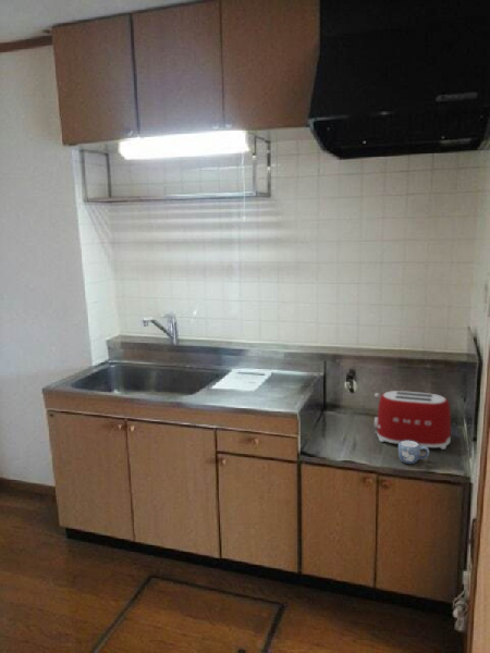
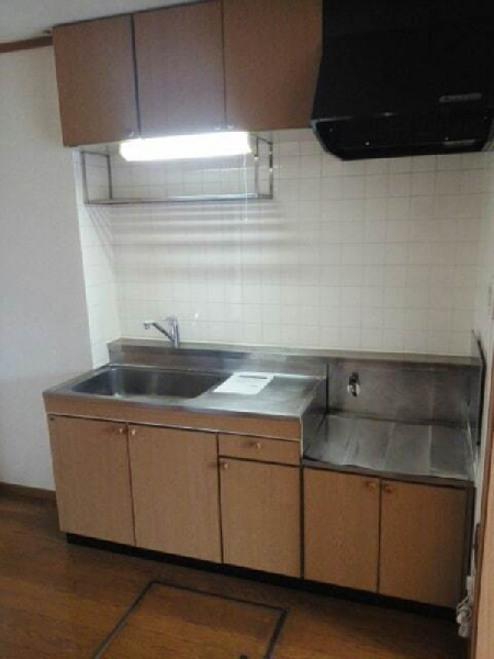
- toaster [373,390,452,451]
- mug [397,440,430,465]
